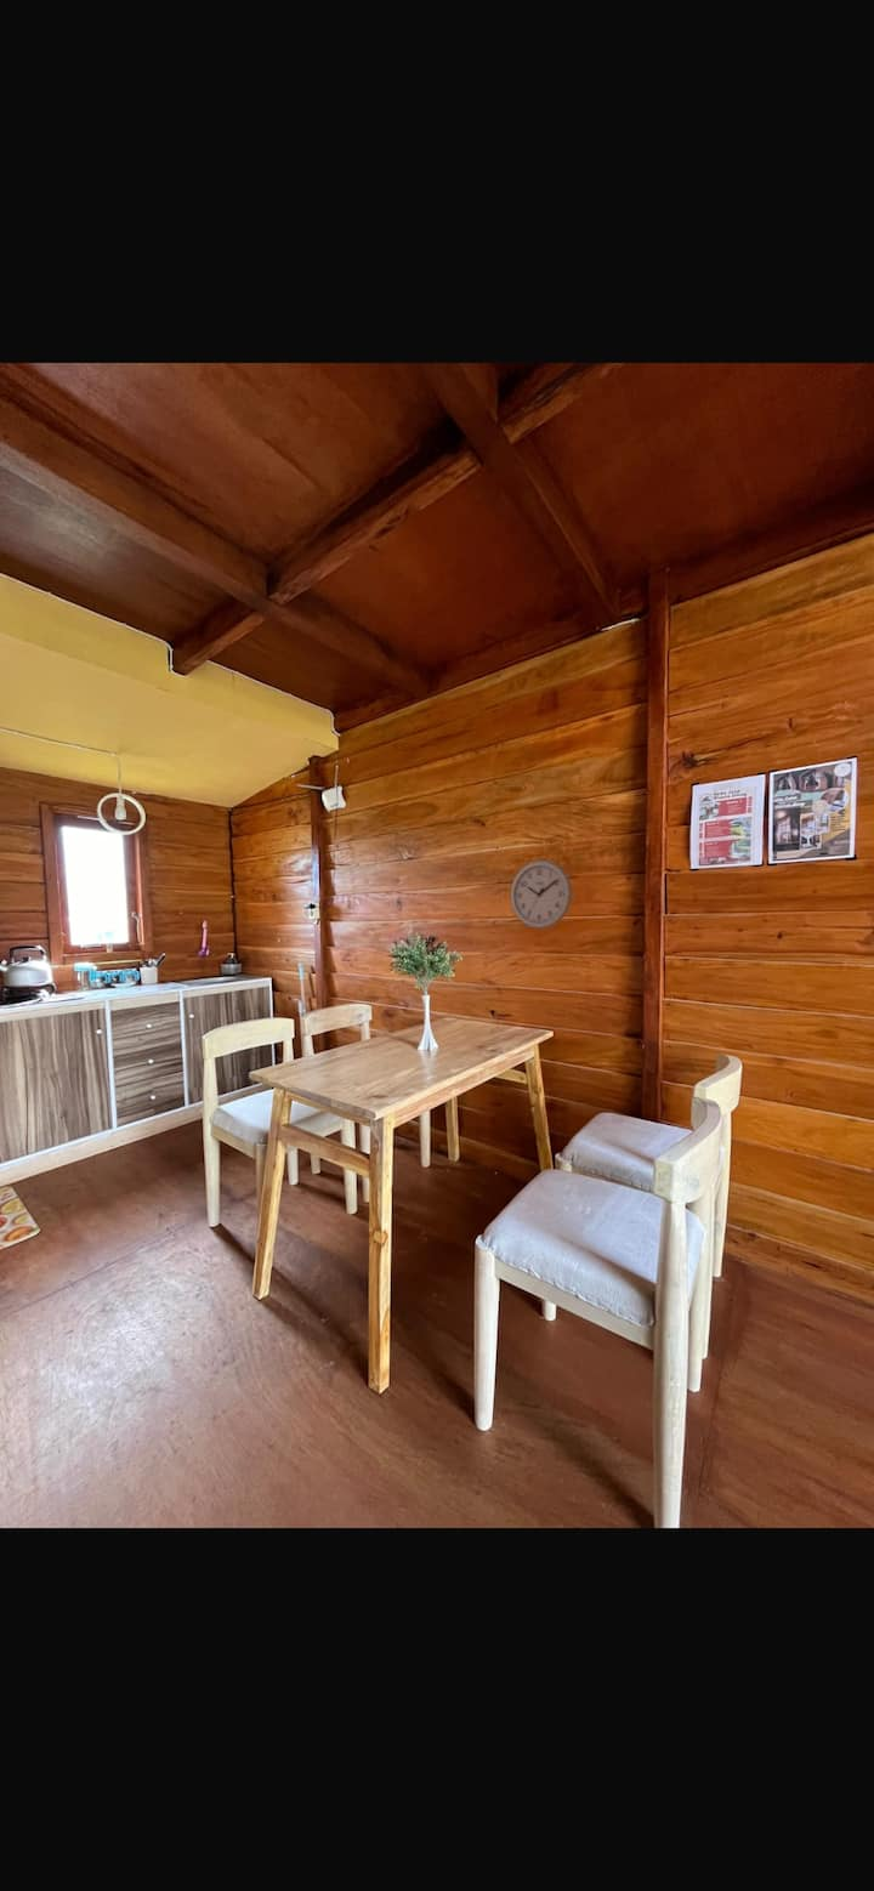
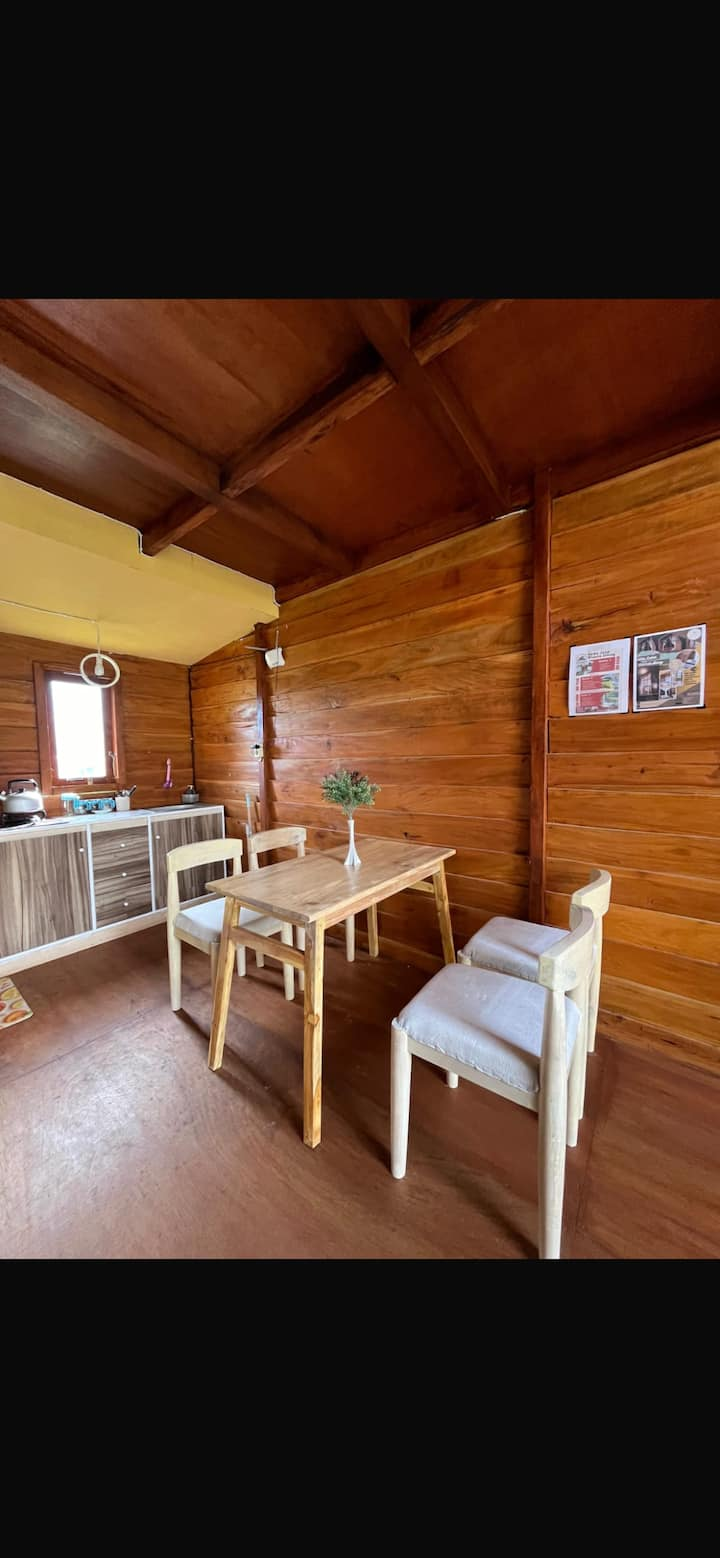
- wall clock [510,859,573,930]
